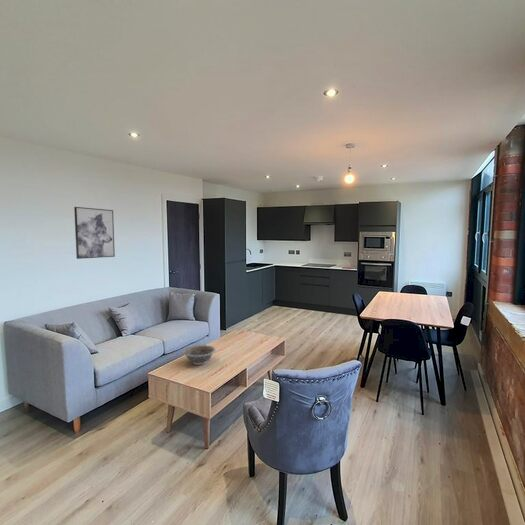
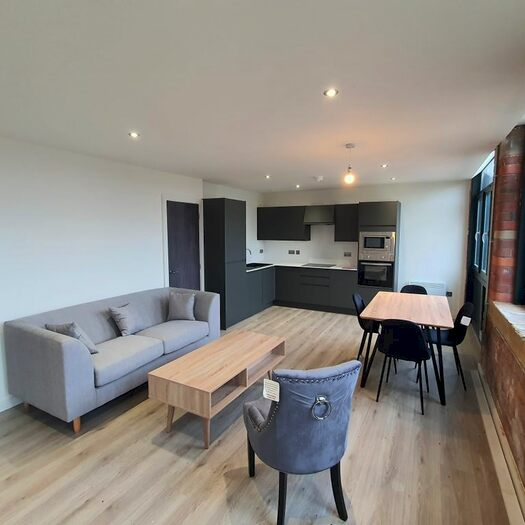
- wall art [73,206,116,260]
- decorative bowl [182,344,217,366]
